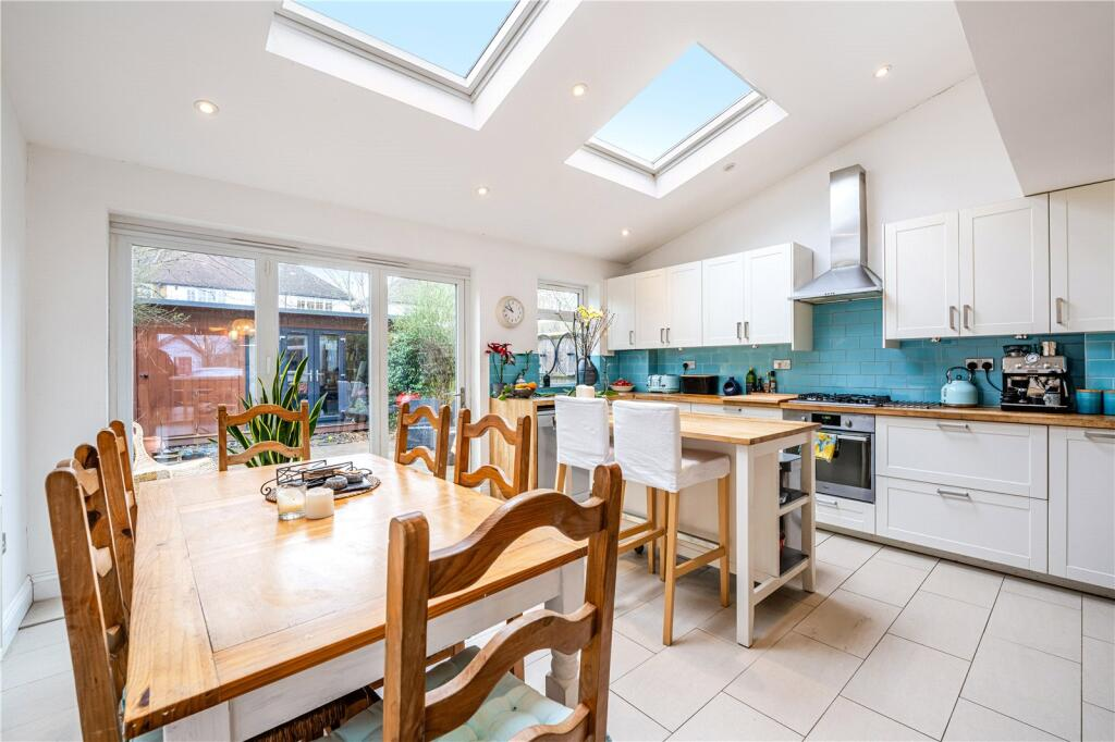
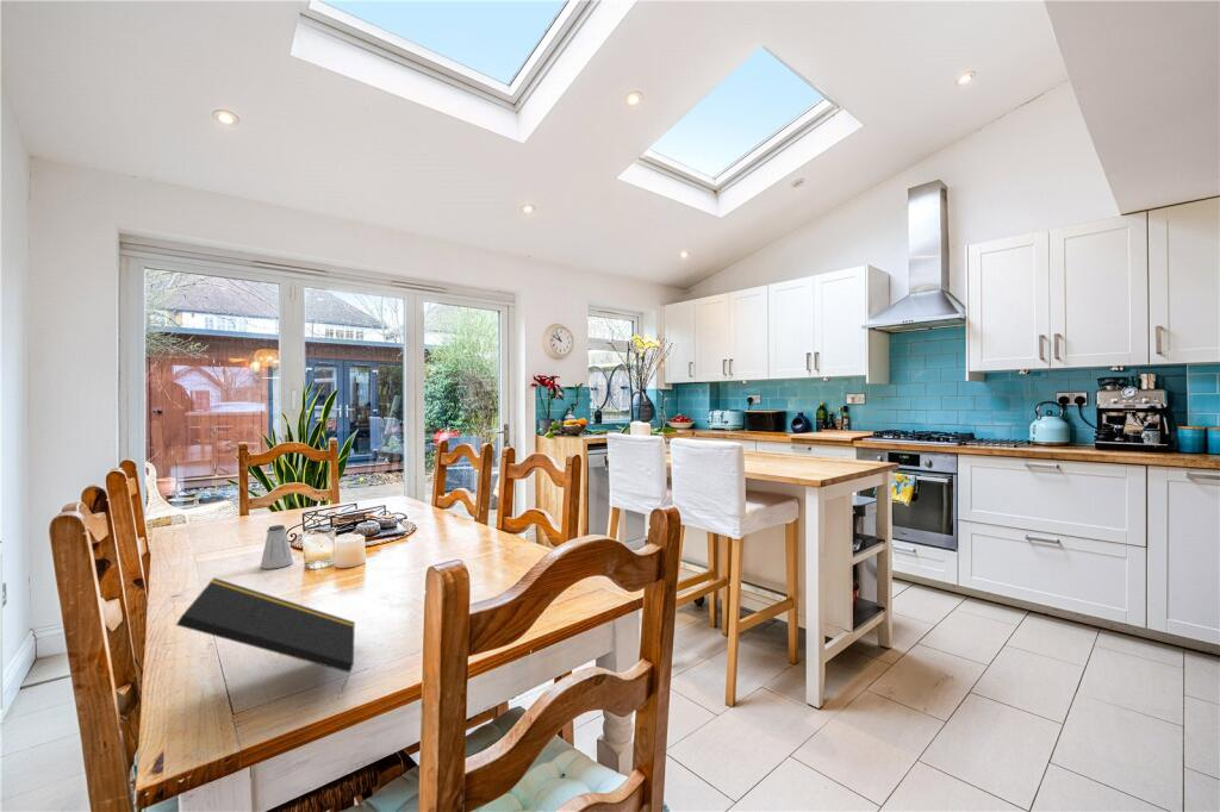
+ saltshaker [260,524,294,570]
+ notepad [175,576,356,692]
